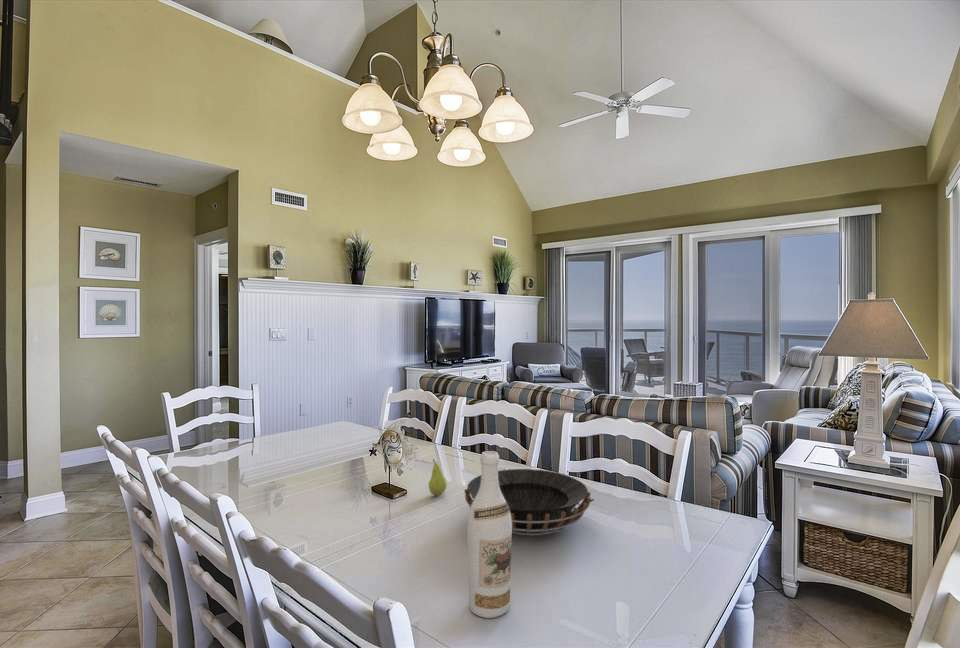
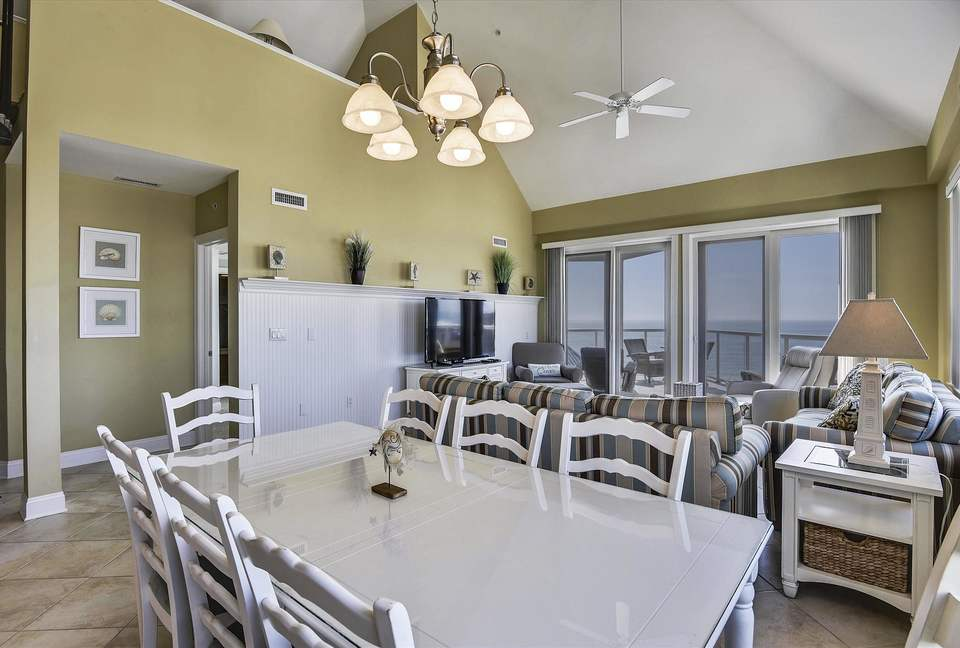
- decorative bowl [463,468,595,536]
- wine bottle [466,450,513,619]
- fruit [428,458,448,496]
